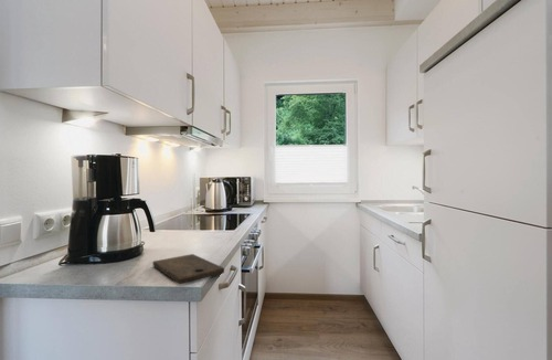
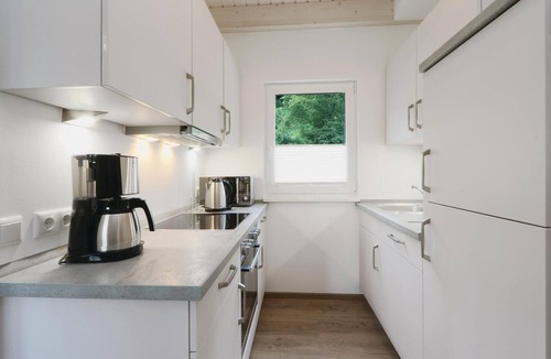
- cutting board [152,253,225,285]
